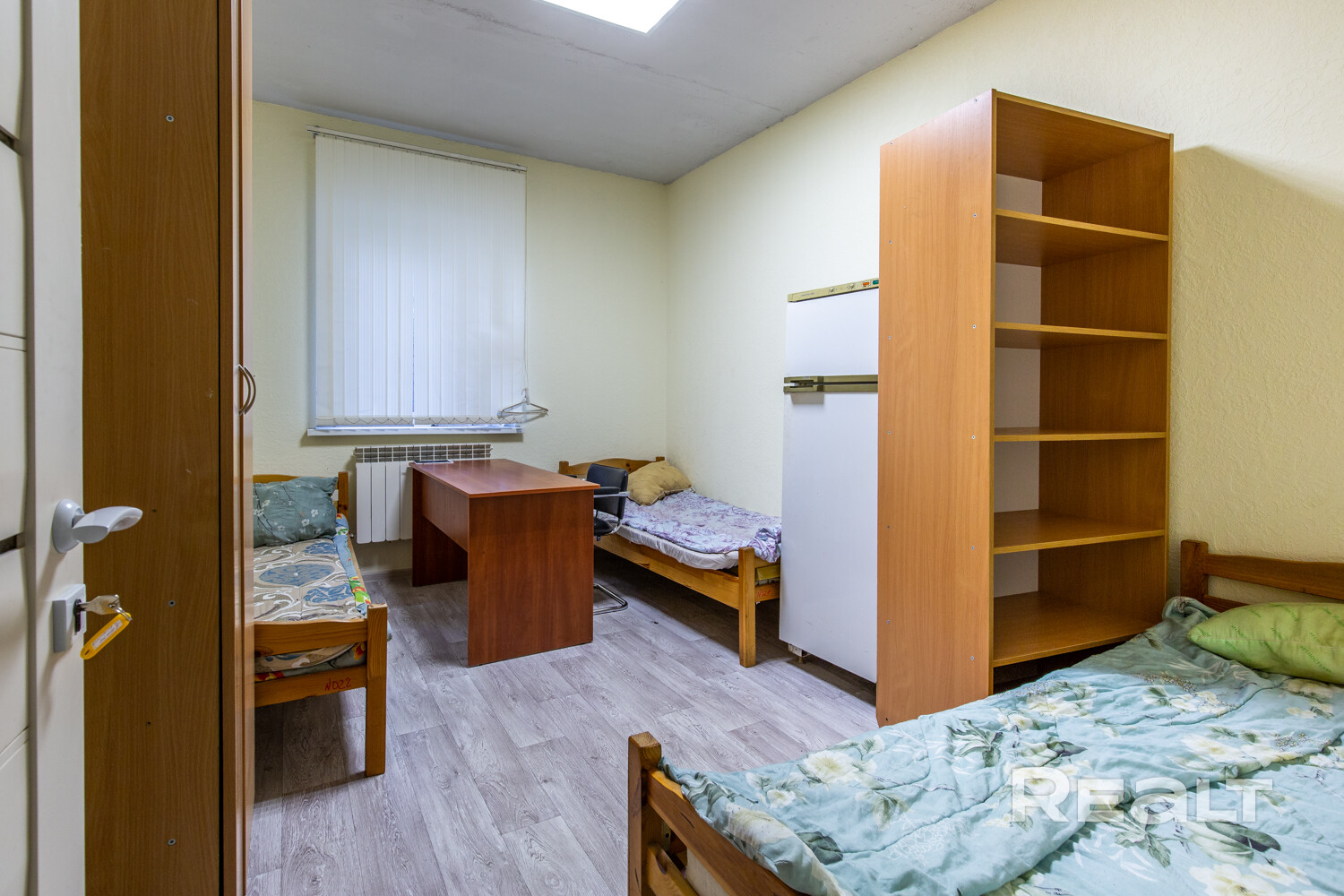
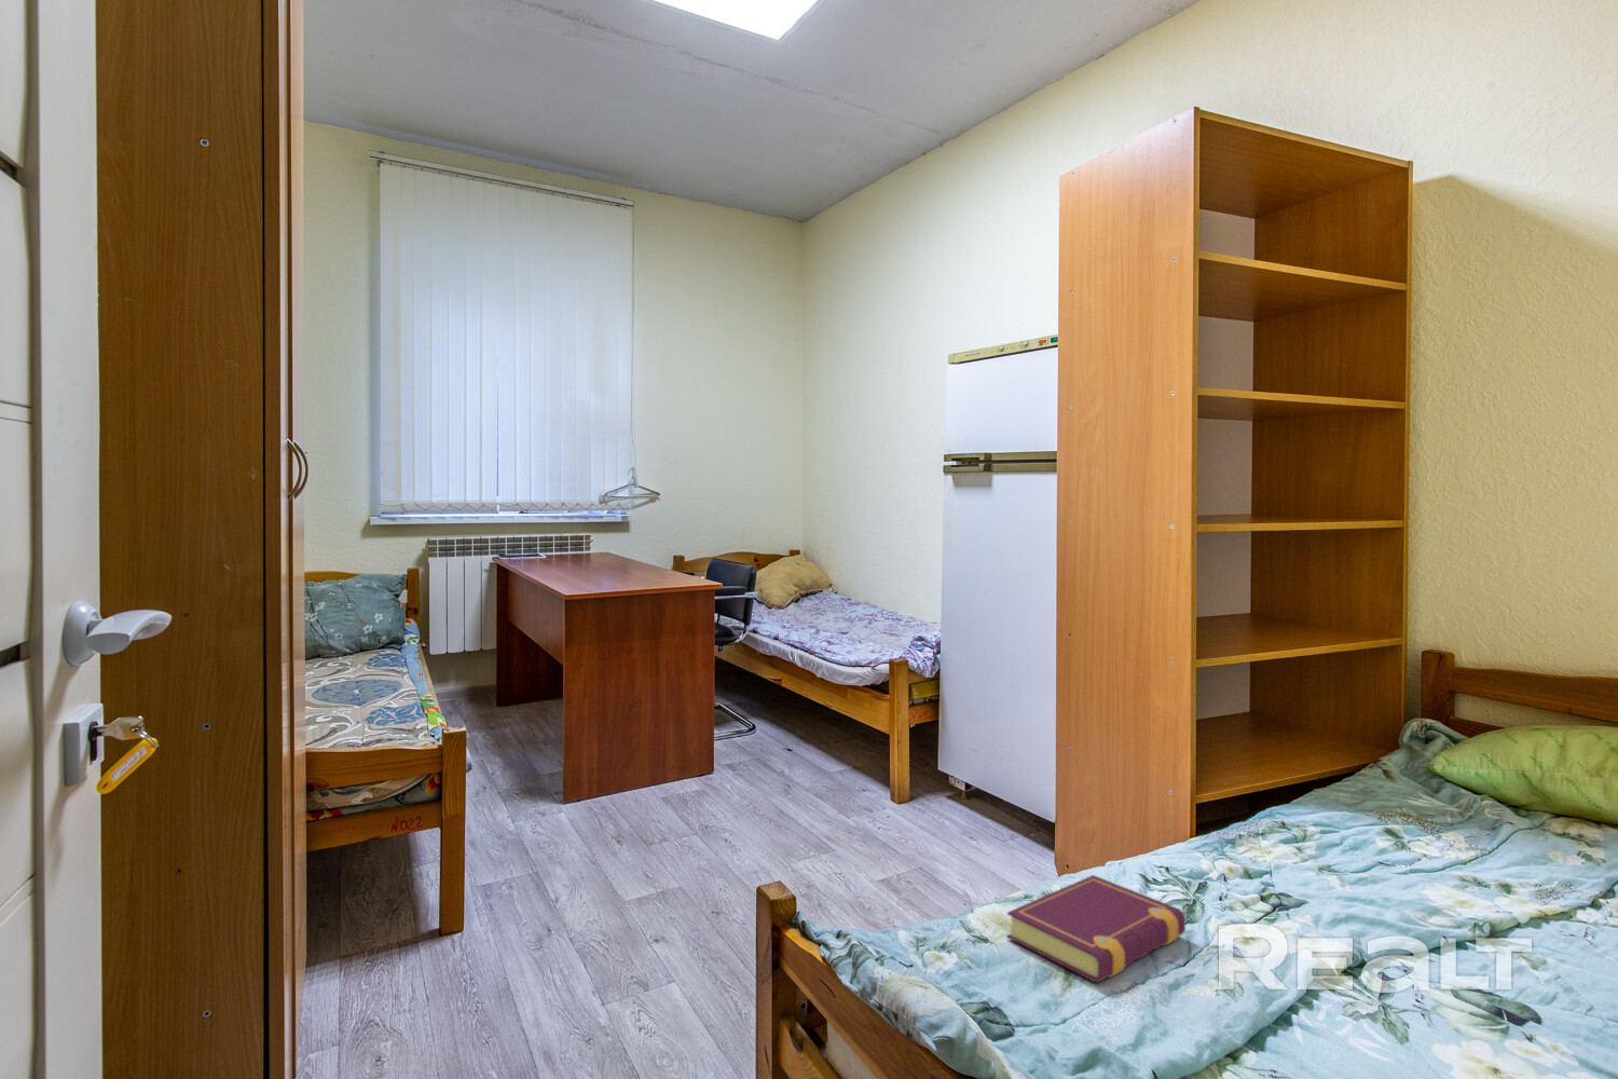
+ book [1006,874,1187,983]
